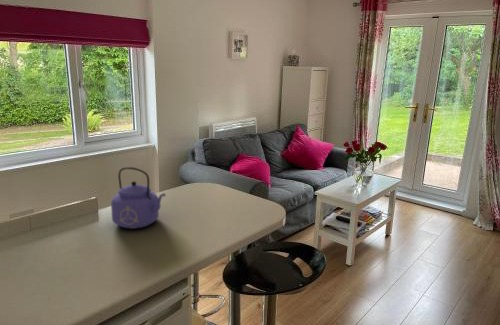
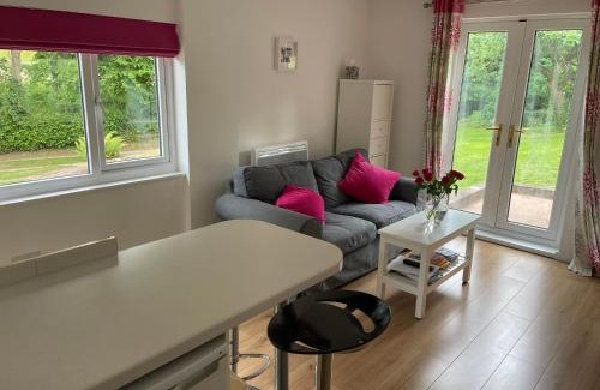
- kettle [110,166,166,230]
